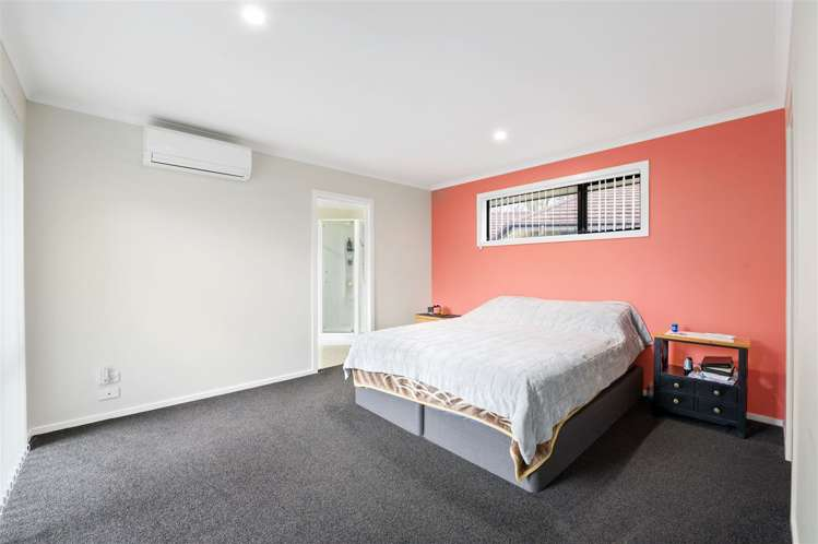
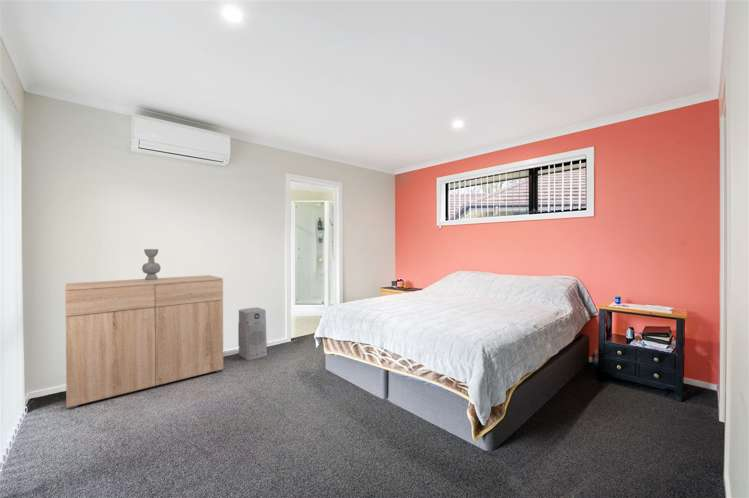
+ decorative vase [141,248,162,280]
+ air purifier [237,307,268,361]
+ dresser [64,274,224,410]
